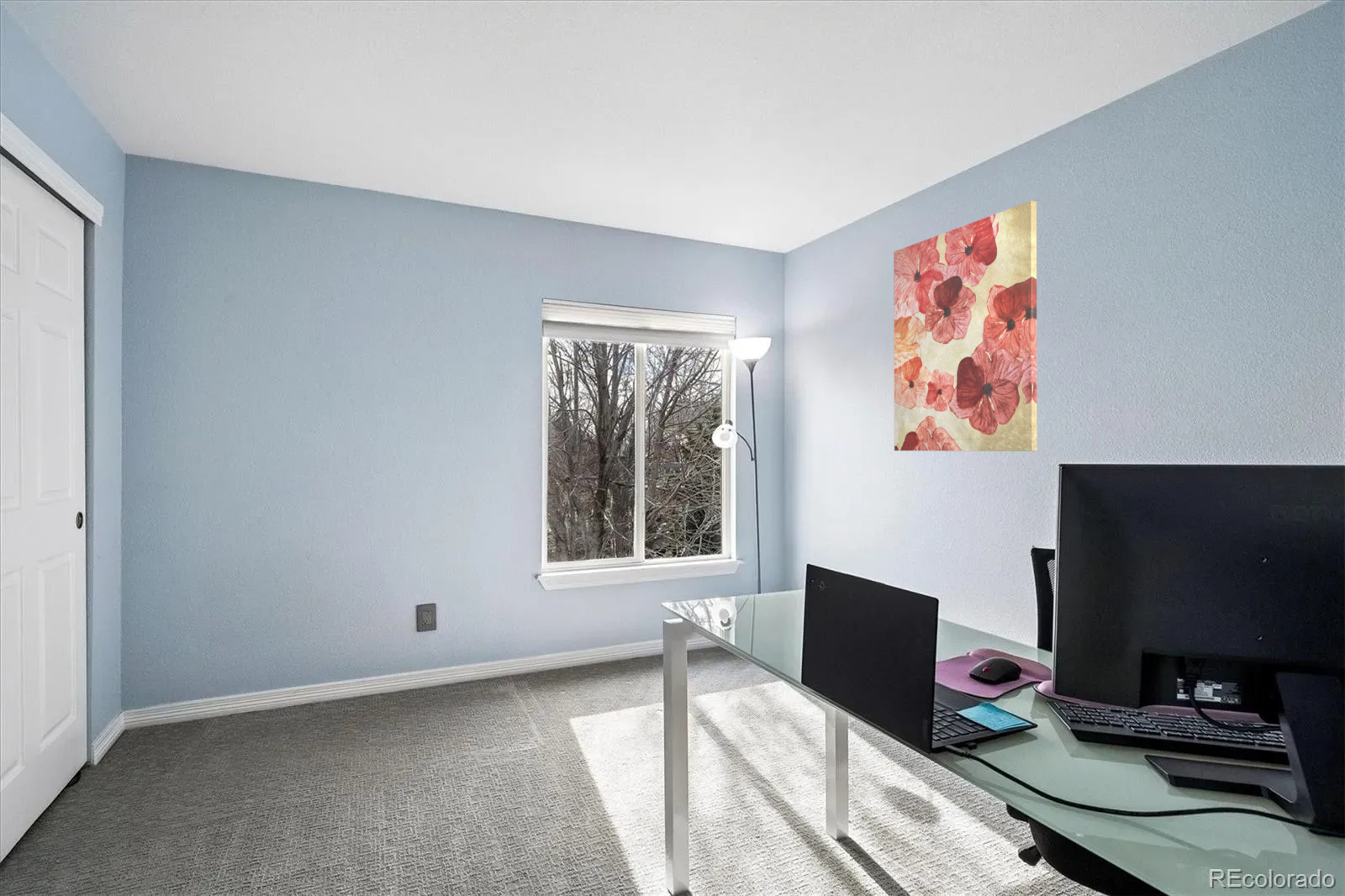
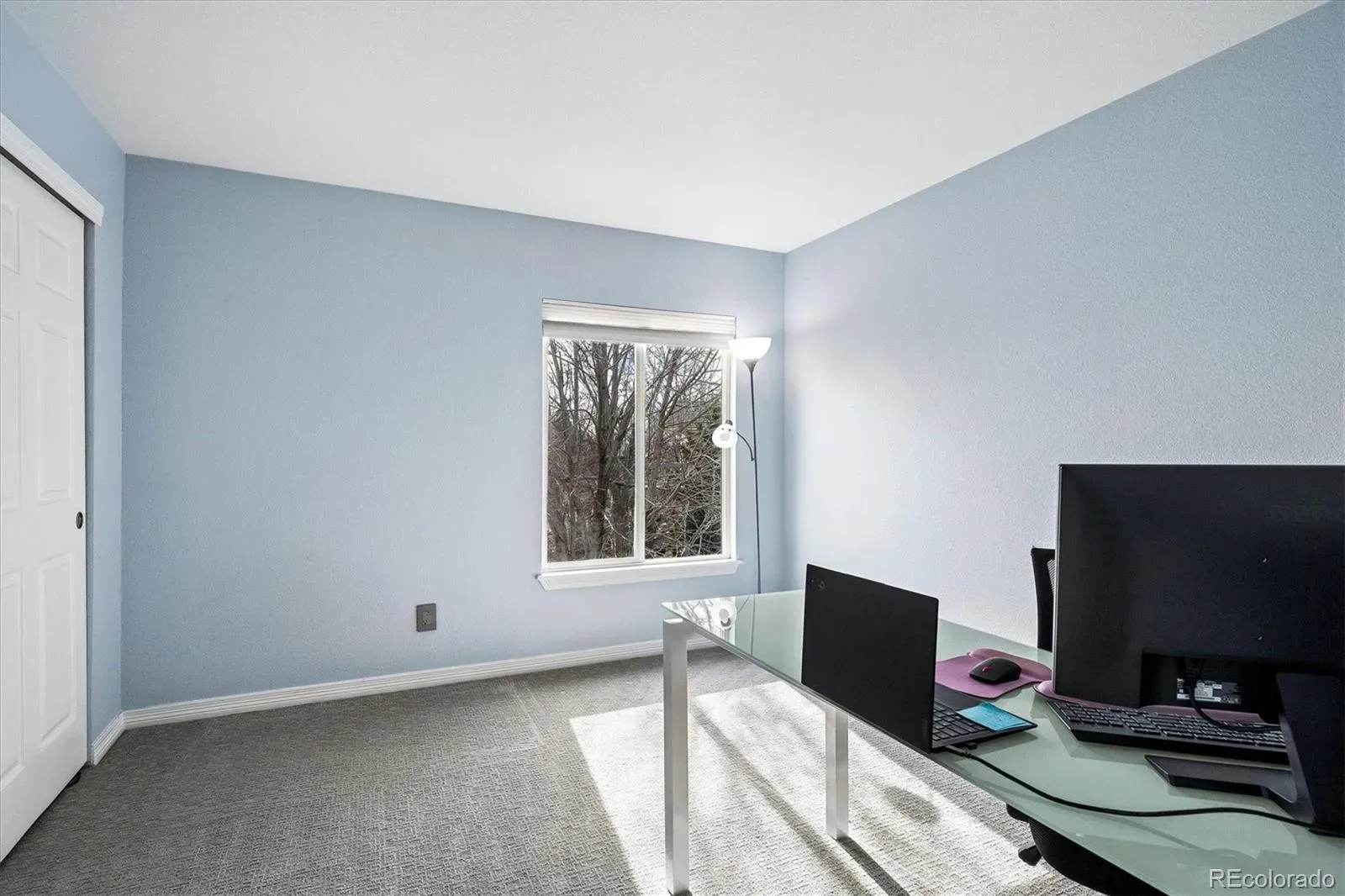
- wall art [893,200,1038,452]
